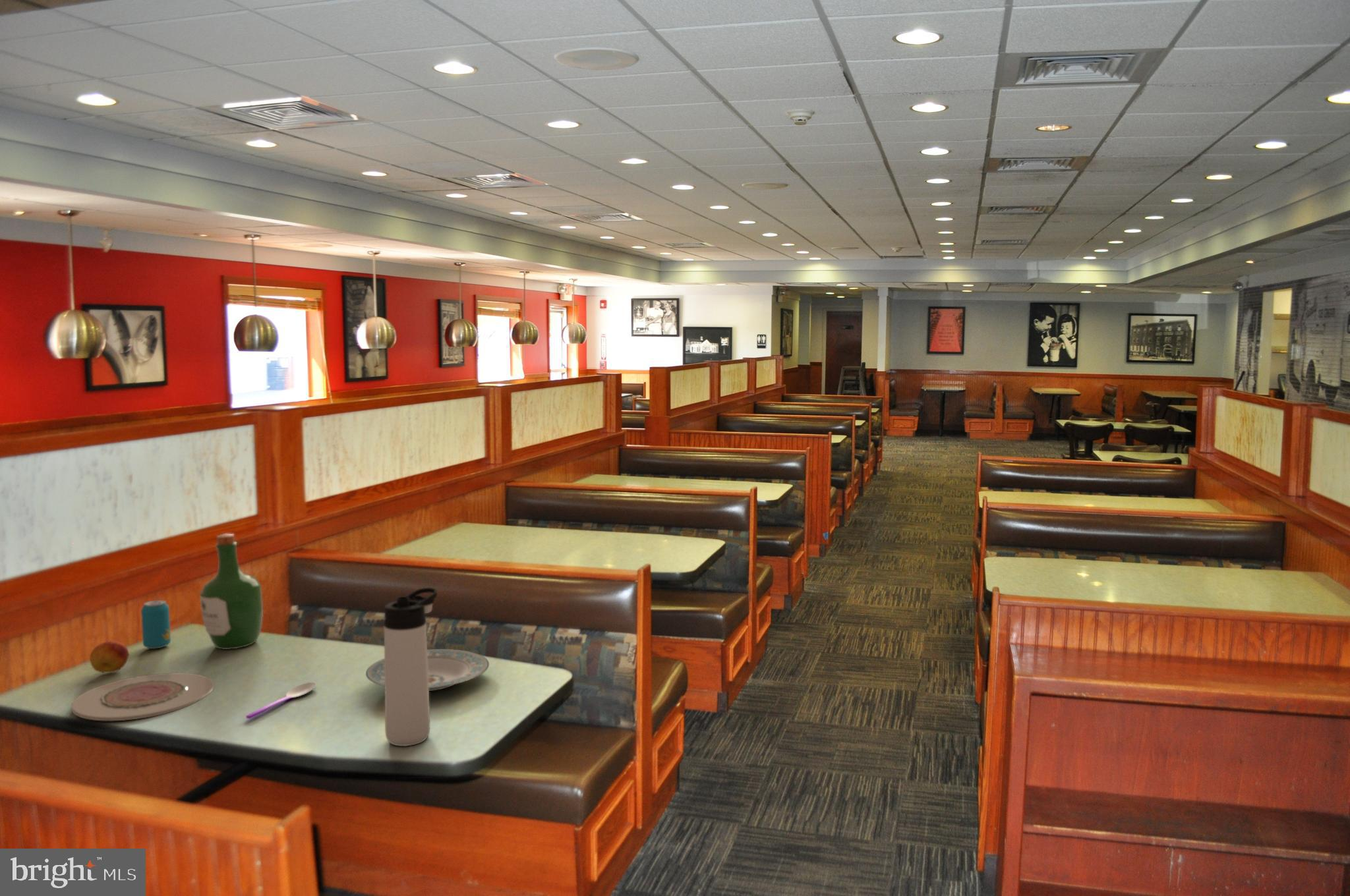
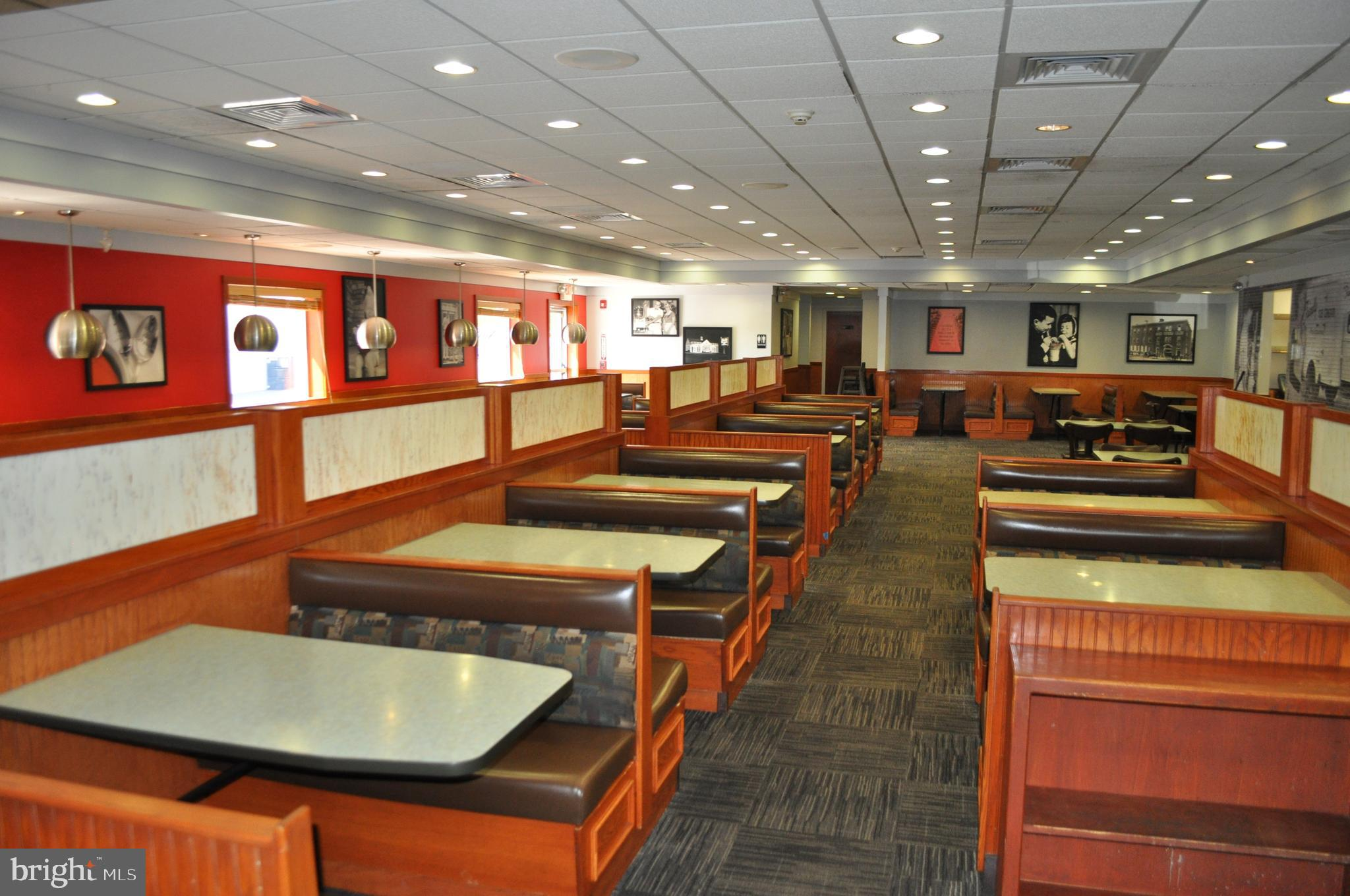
- plate [71,673,215,721]
- beverage can [140,600,171,650]
- spoon [245,682,317,719]
- plate [365,648,490,692]
- fruit [89,640,129,673]
- thermos bottle [384,587,438,747]
- wine bottle [199,533,264,650]
